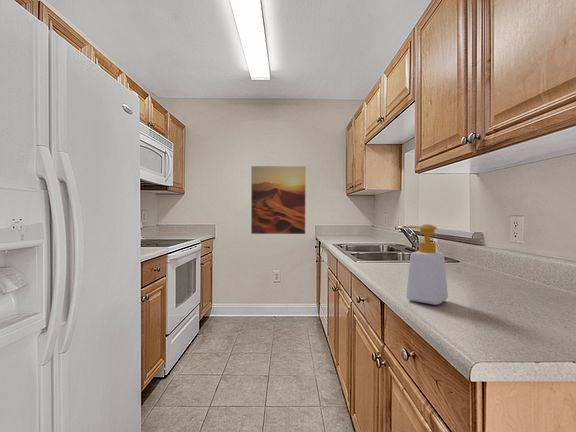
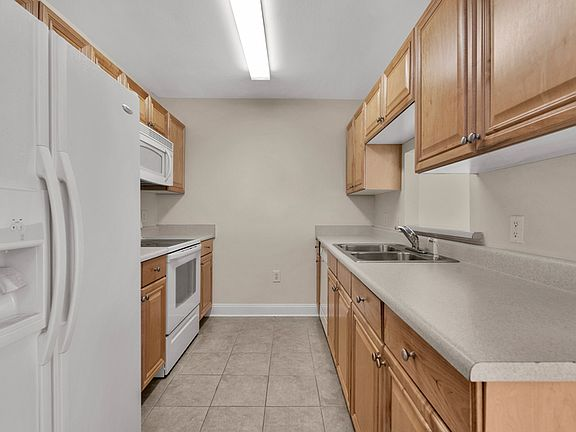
- soap bottle [396,223,449,306]
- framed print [250,165,307,235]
